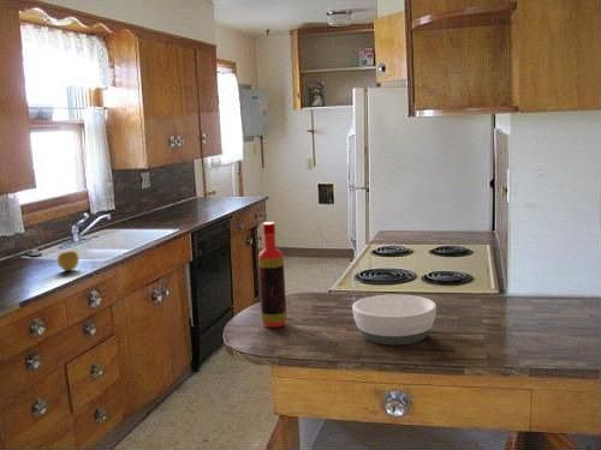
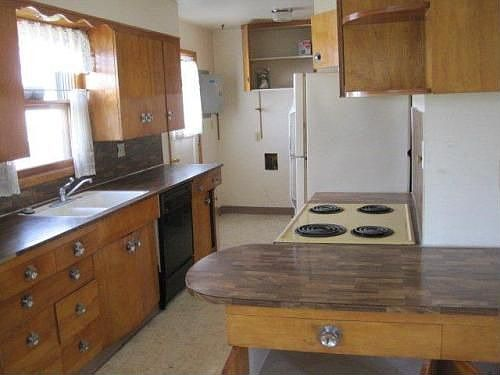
- bowl [351,294,438,346]
- bottle [257,221,287,329]
- apple [56,248,81,272]
